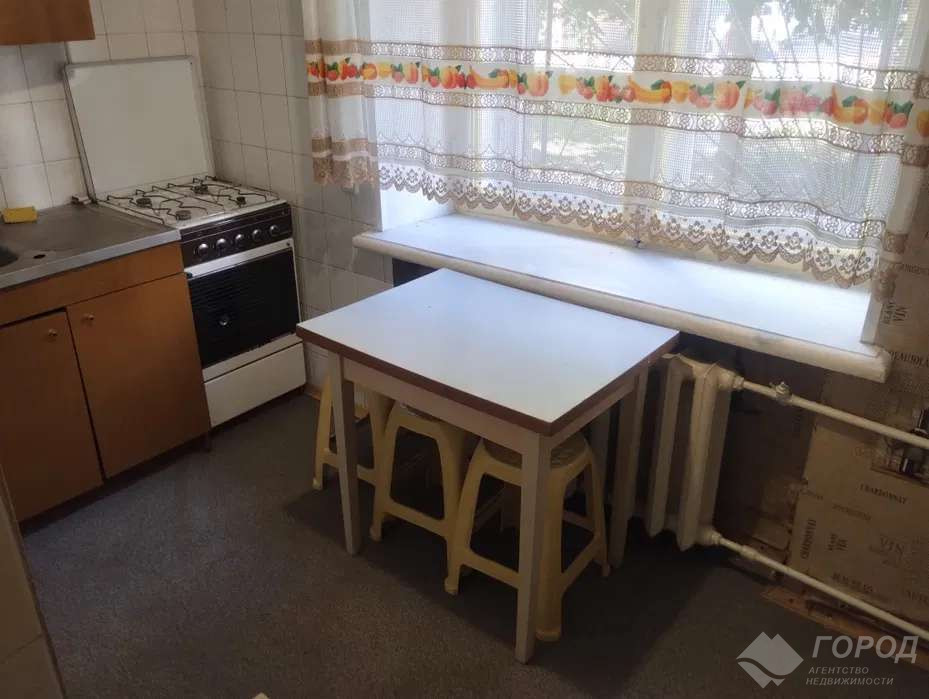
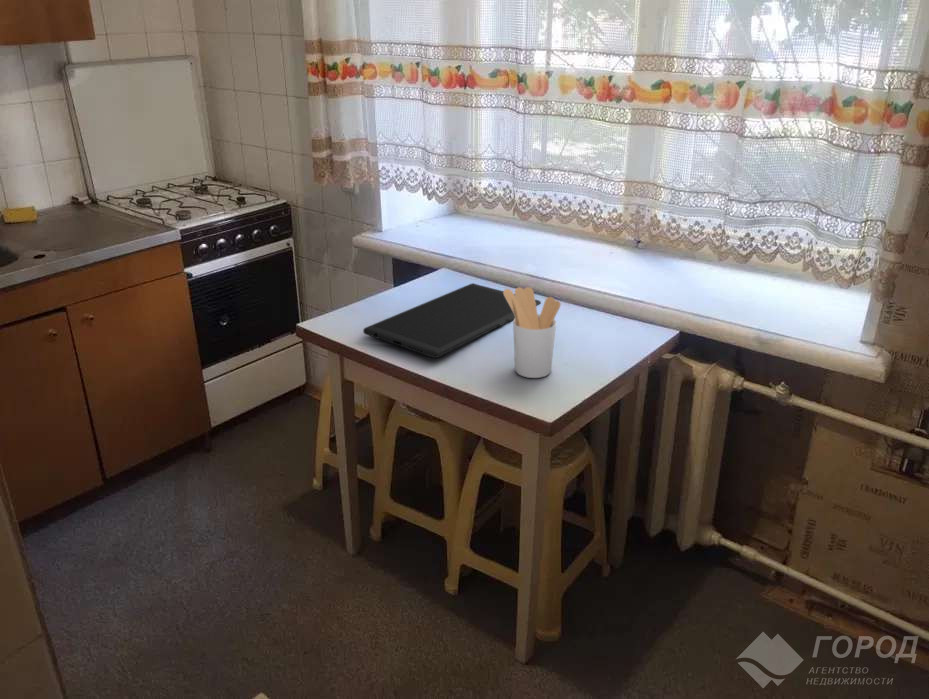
+ utensil holder [503,286,562,379]
+ cutting board [362,282,542,359]
